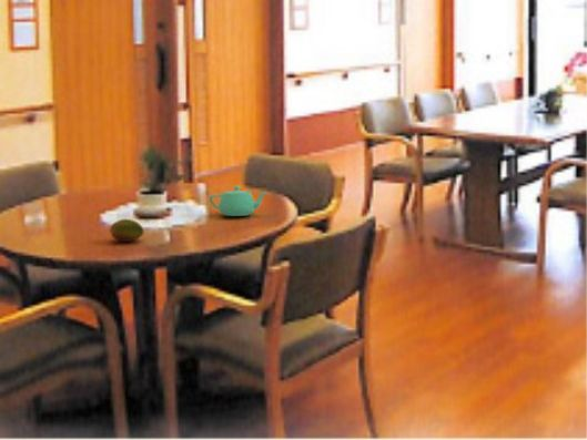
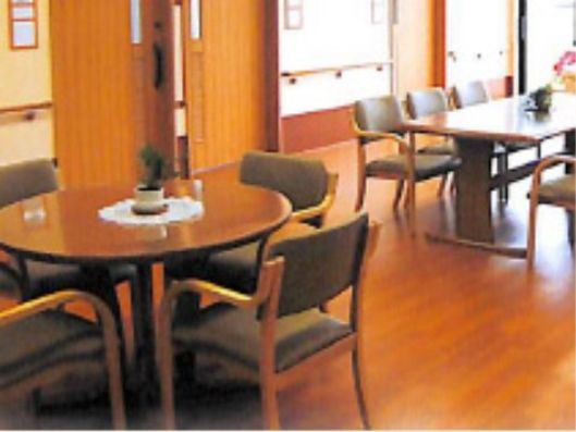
- teapot [209,185,270,217]
- fruit [109,218,145,243]
